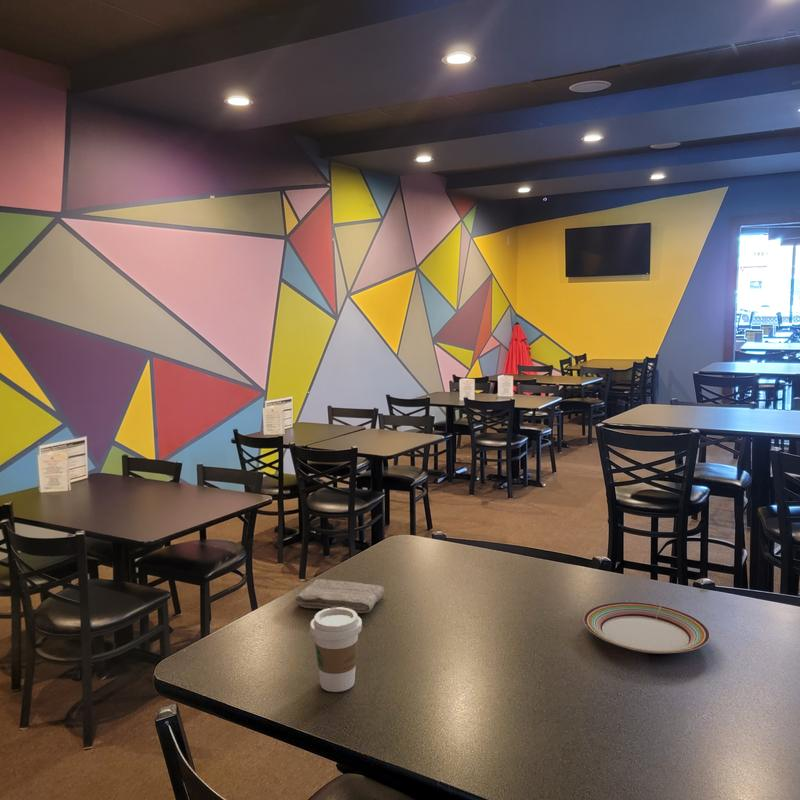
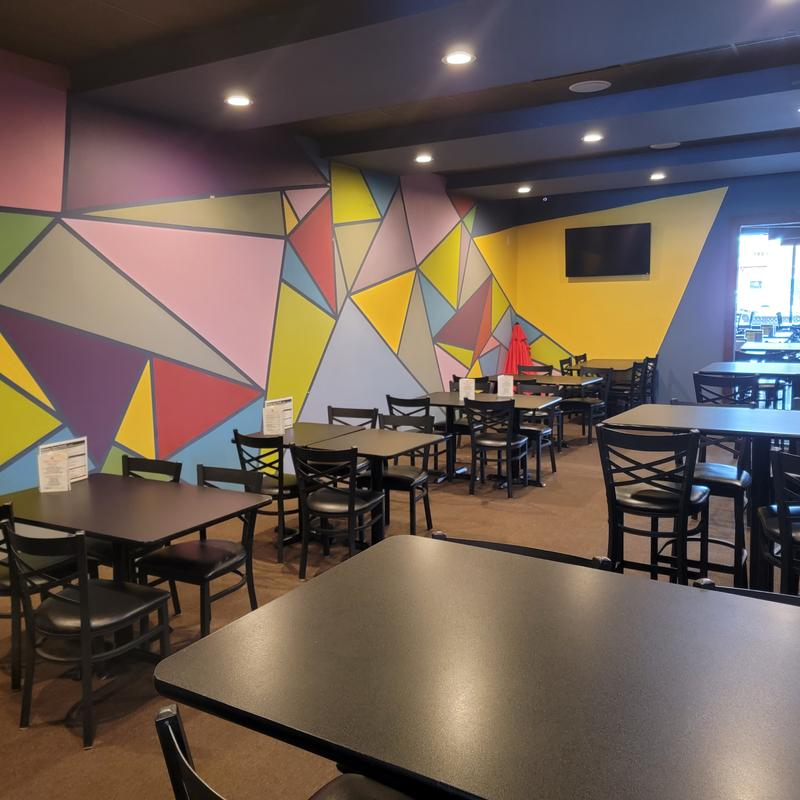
- washcloth [294,578,386,614]
- plate [583,601,711,655]
- coffee cup [309,607,363,693]
